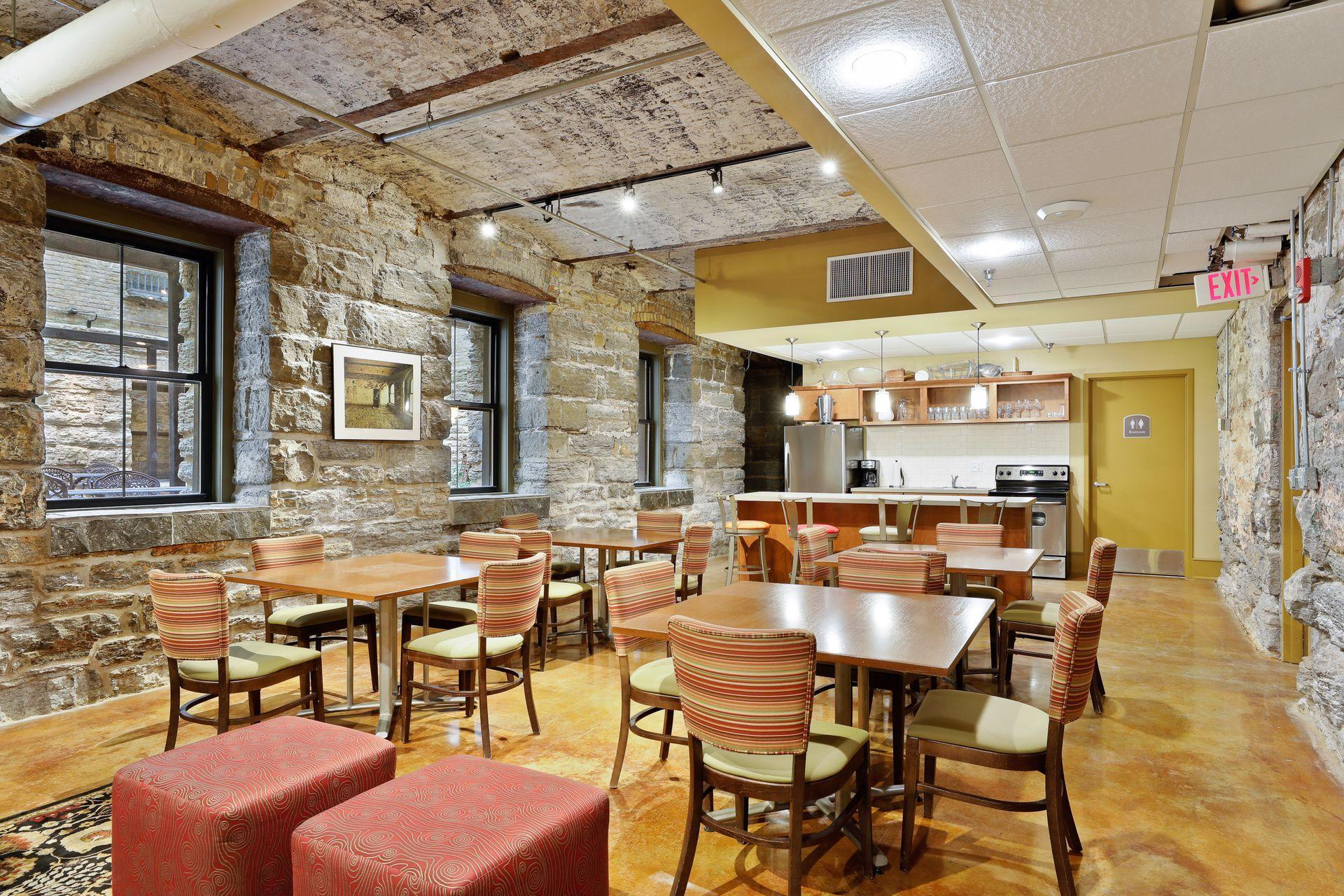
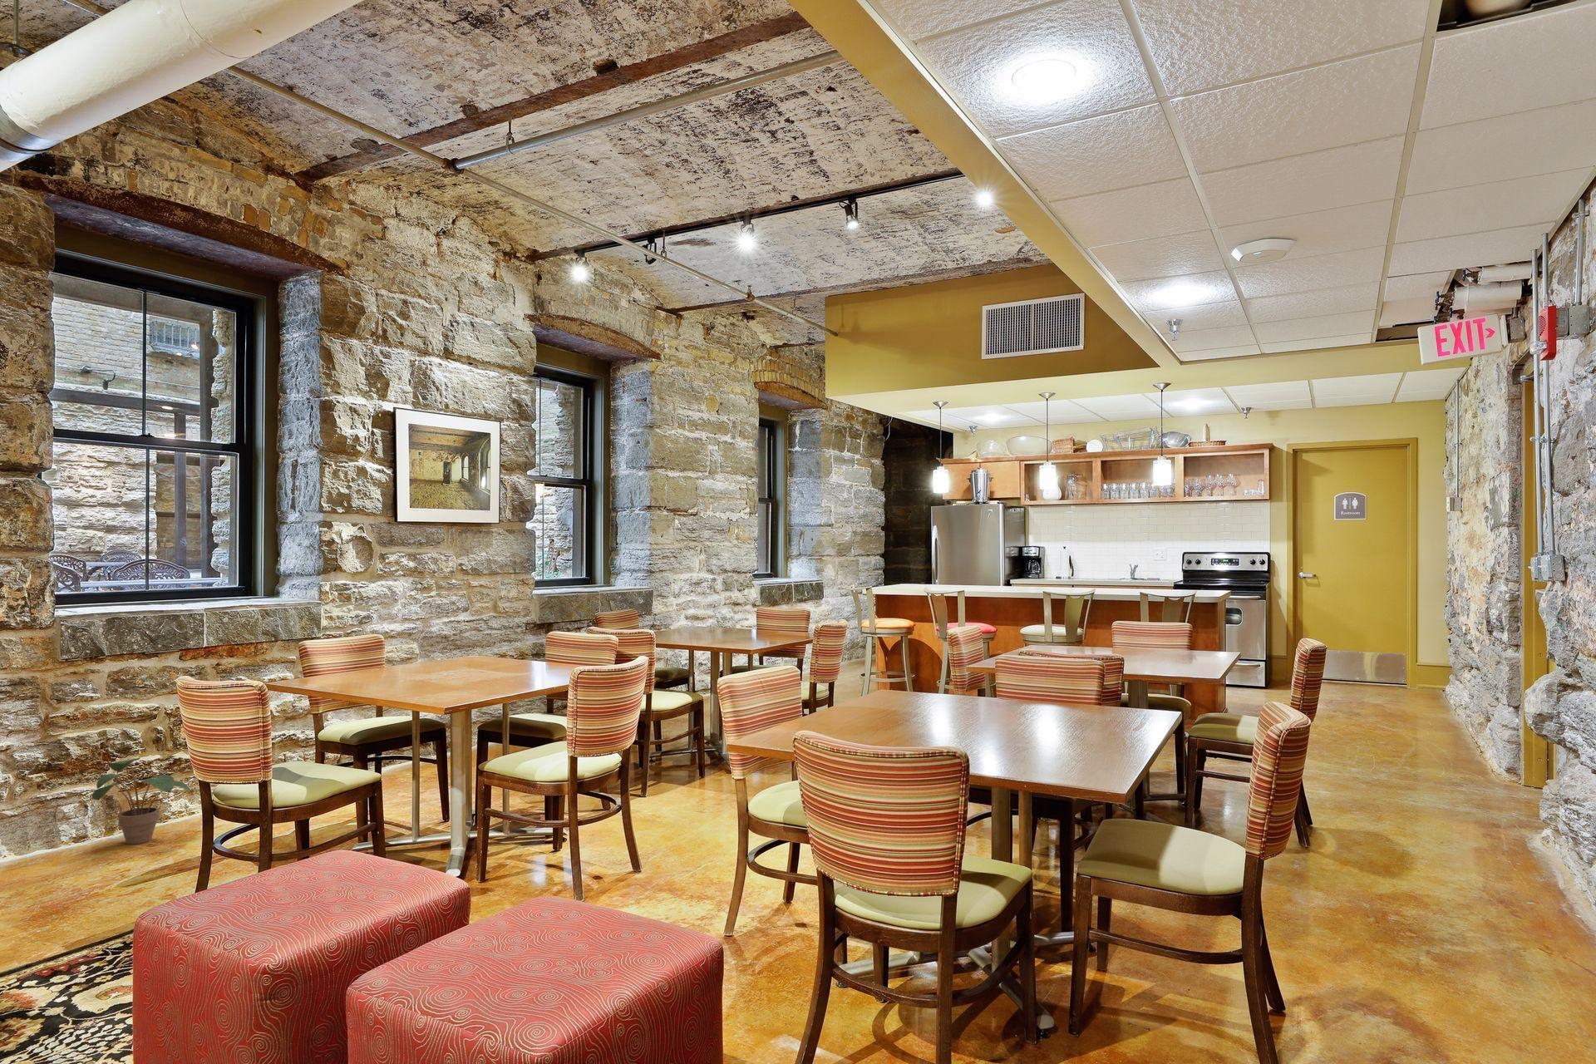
+ potted plant [91,758,191,846]
